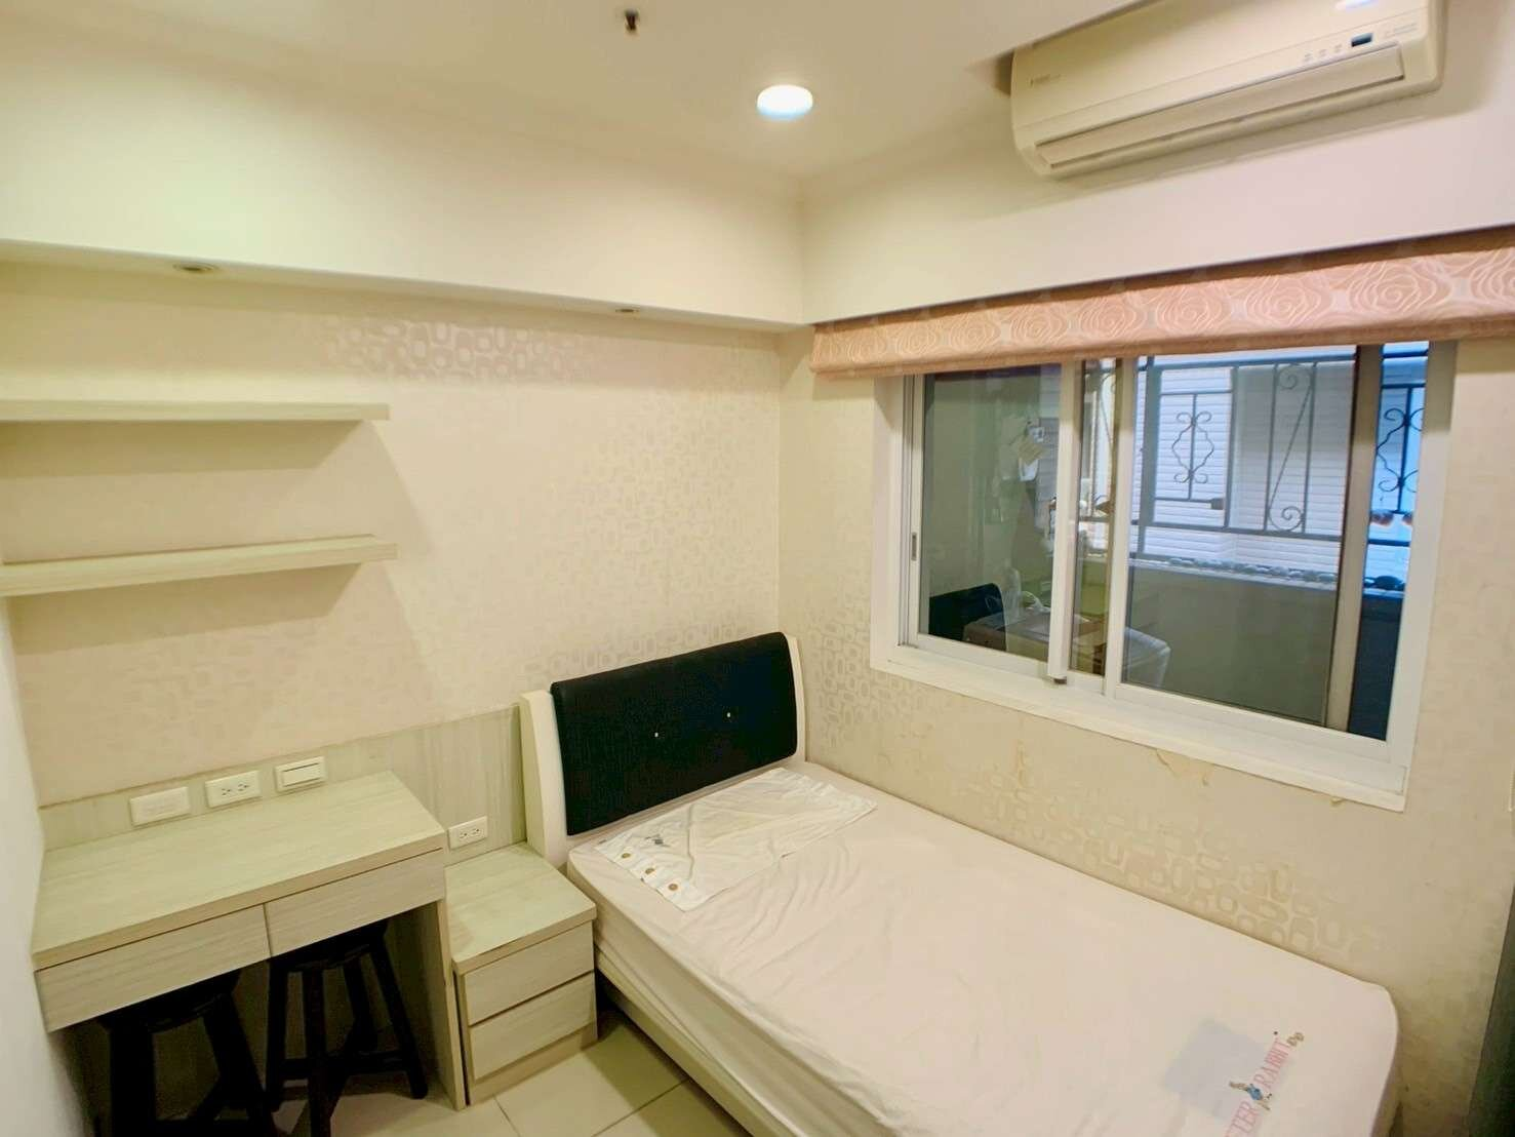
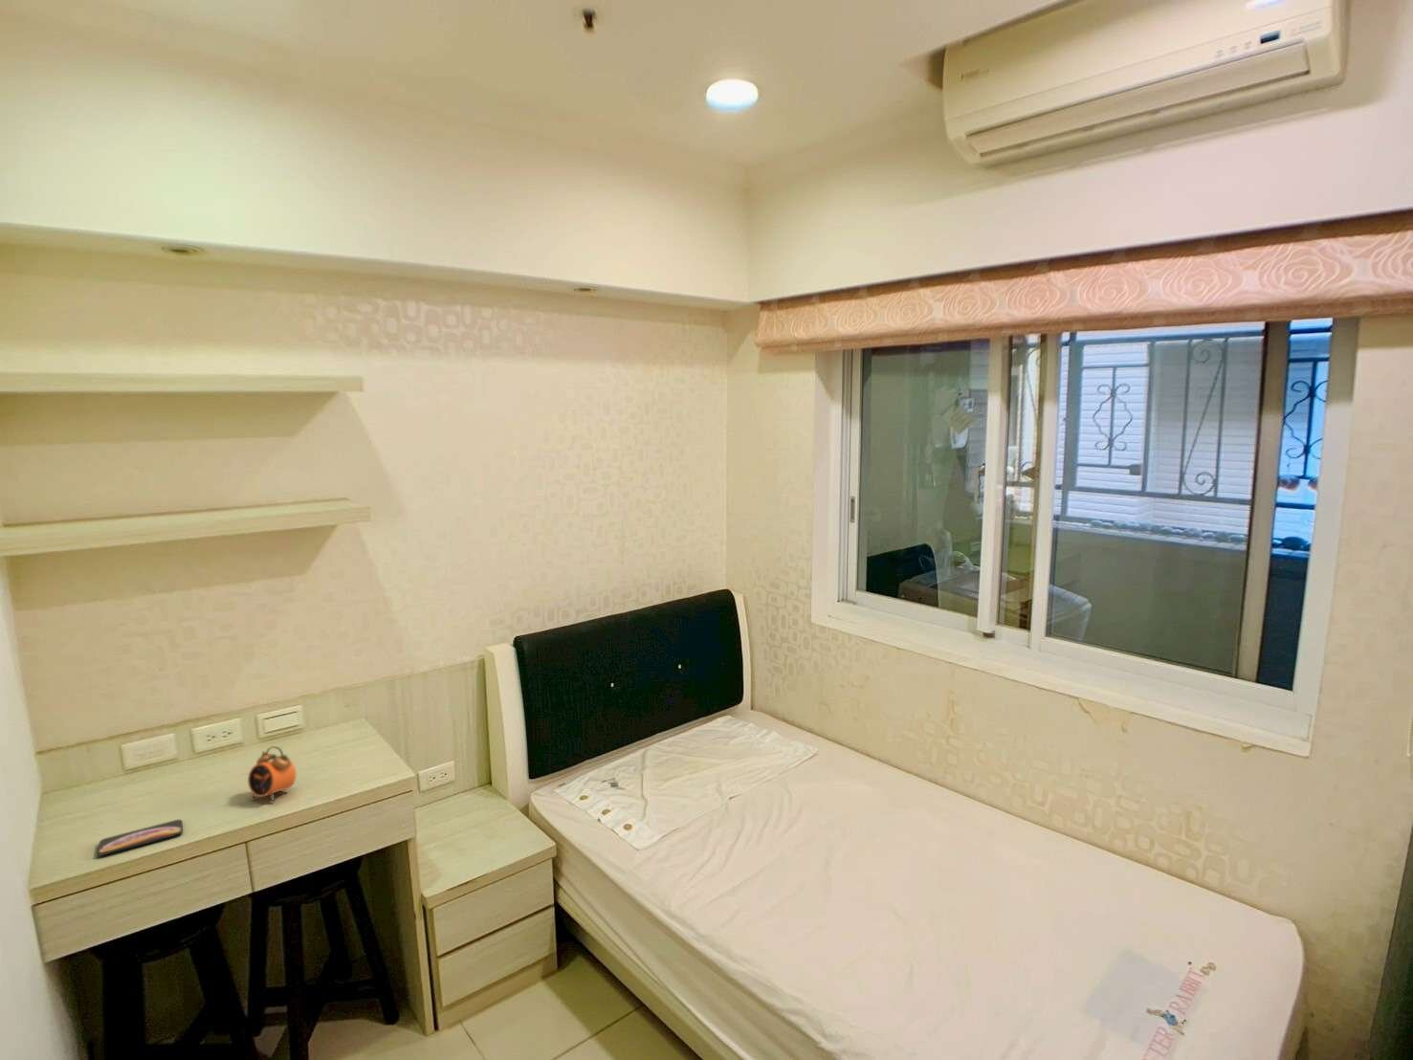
+ smartphone [97,818,184,857]
+ alarm clock [247,745,296,803]
